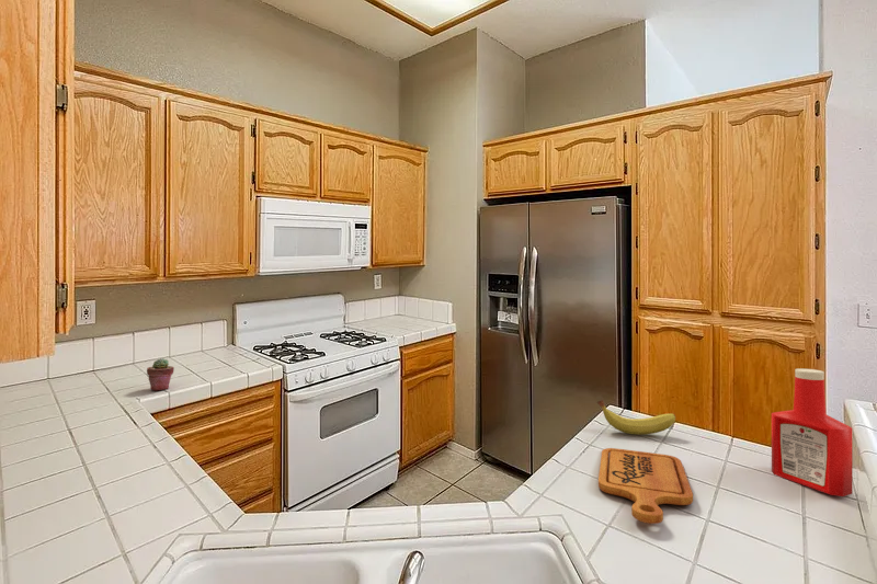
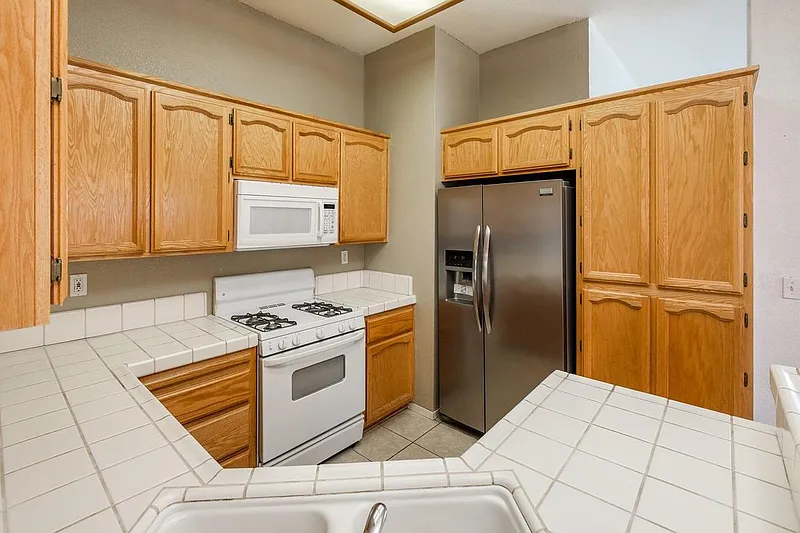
- fruit [596,399,676,436]
- potted succulent [146,357,175,391]
- cutting board [597,447,694,525]
- soap bottle [771,368,854,497]
